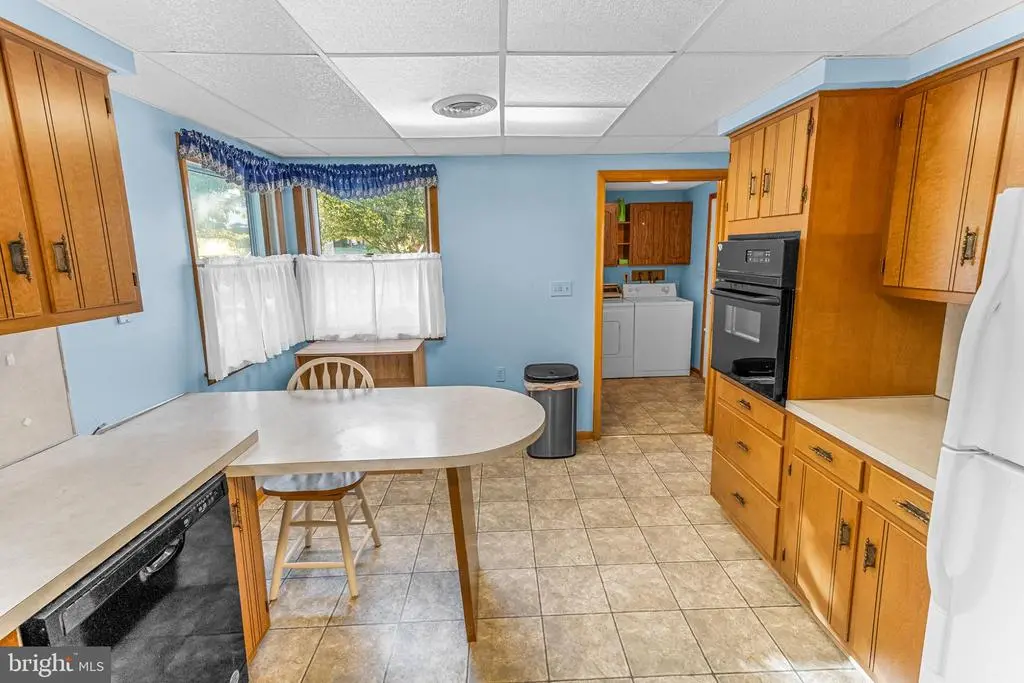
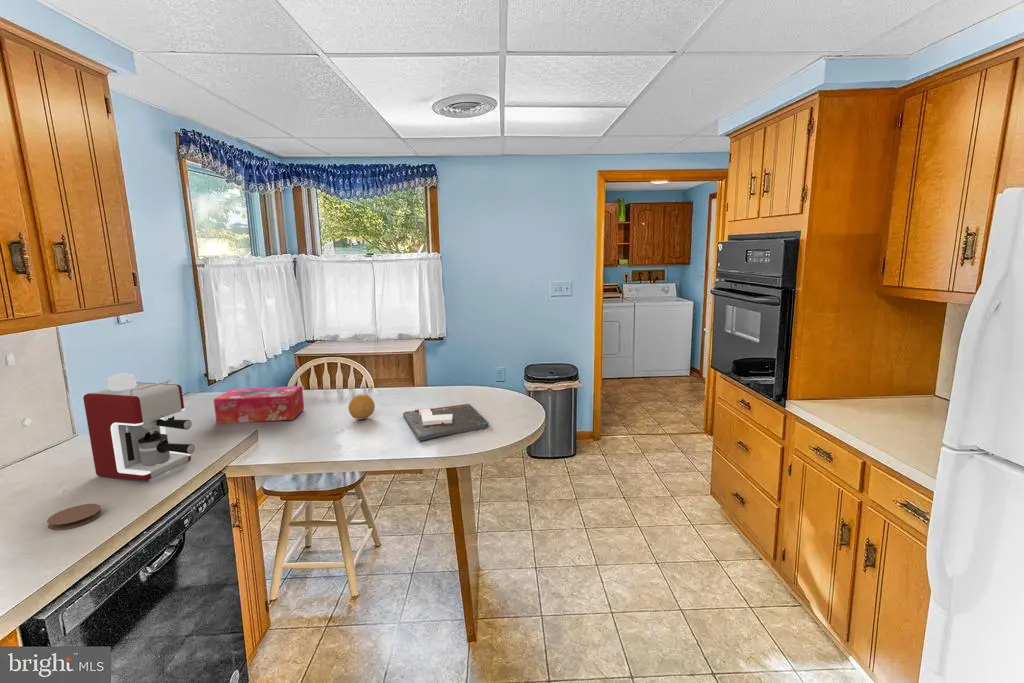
+ fruit [347,393,376,420]
+ coffee maker [82,372,196,482]
+ coaster [46,503,102,531]
+ board game [402,403,490,442]
+ tissue box [213,385,305,424]
